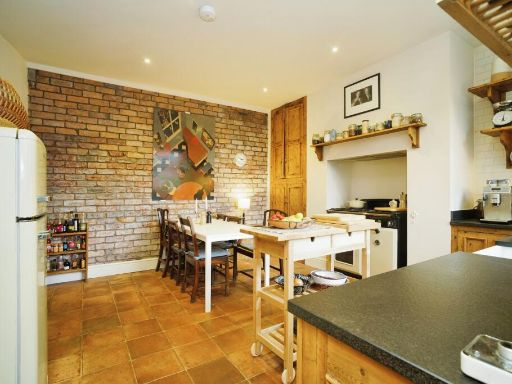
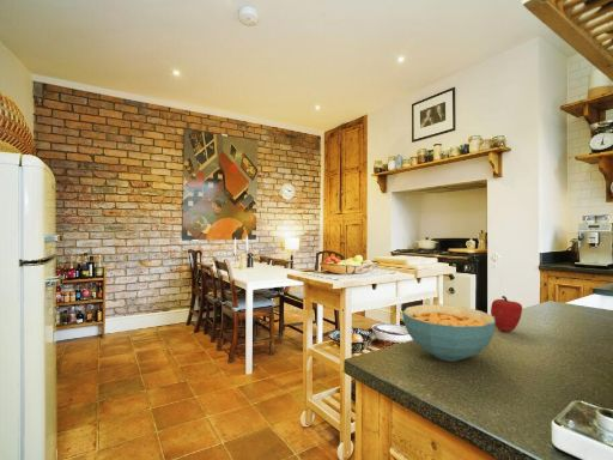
+ cereal bowl [401,303,496,362]
+ apple [490,295,523,333]
